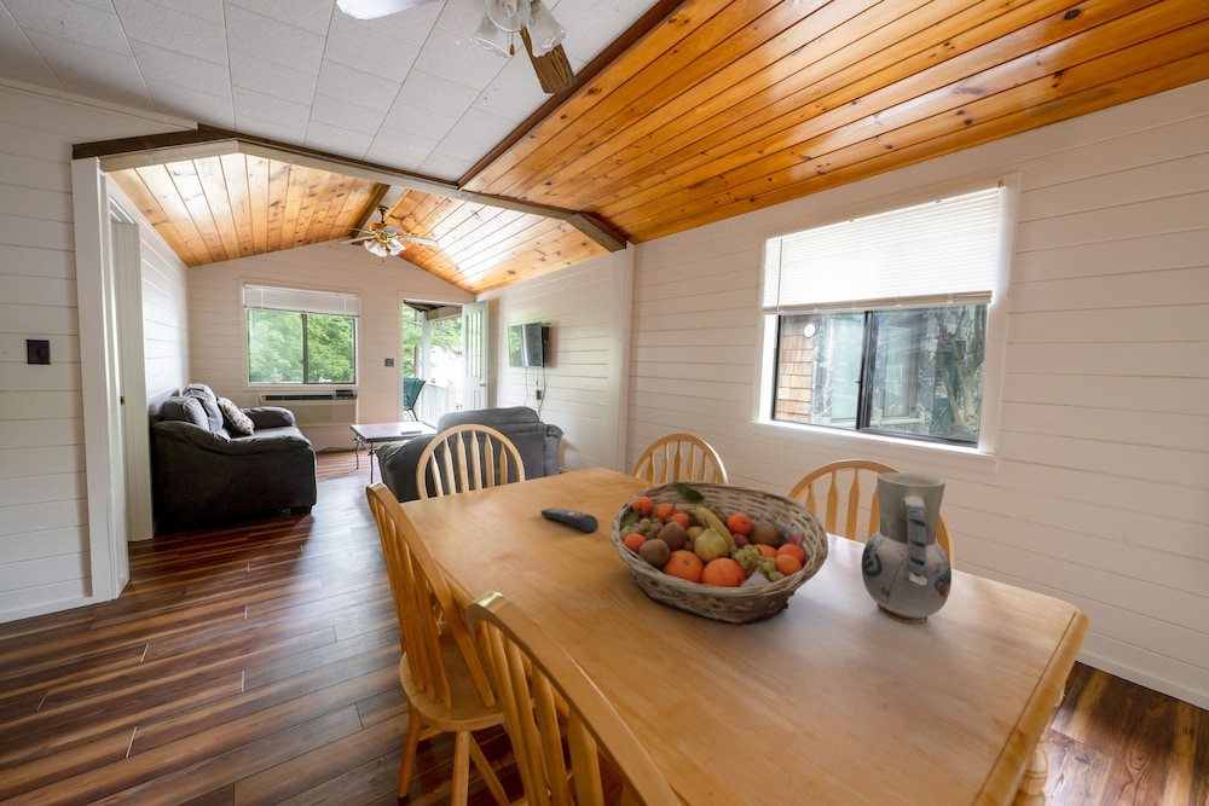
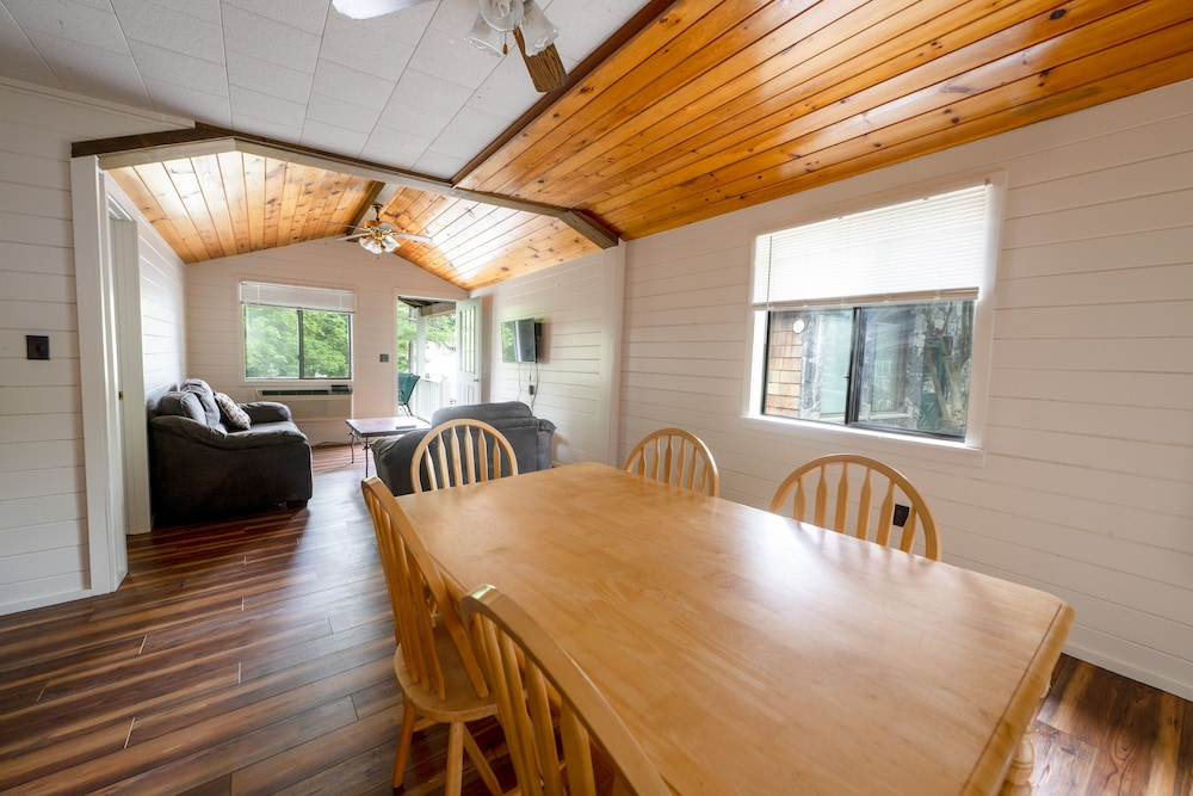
- remote control [539,506,600,533]
- fruit basket [609,480,829,625]
- vase [860,471,953,624]
